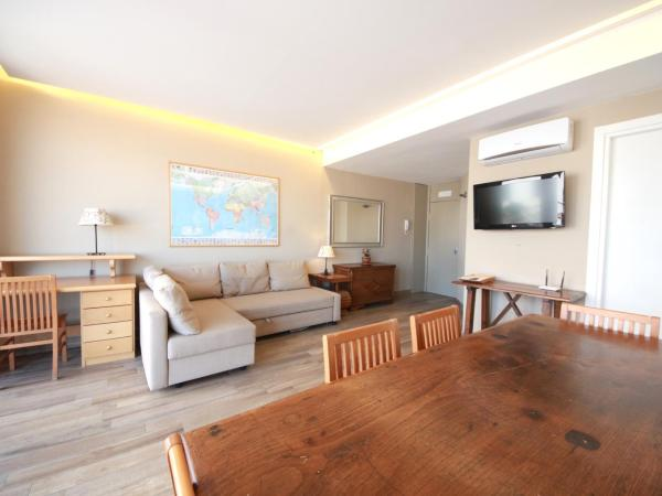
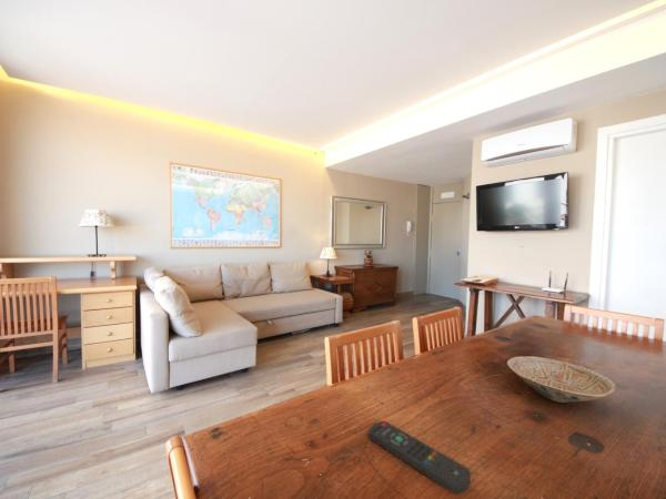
+ remote control [367,420,472,496]
+ bowl [506,355,616,404]
